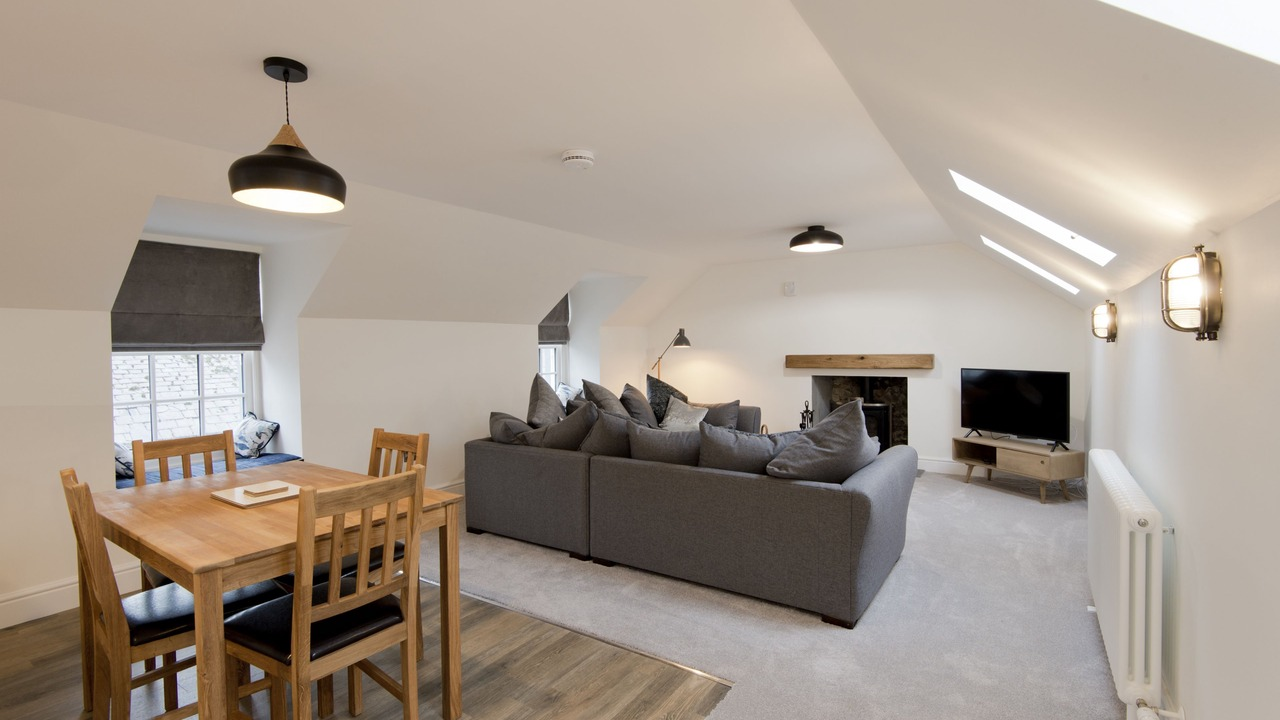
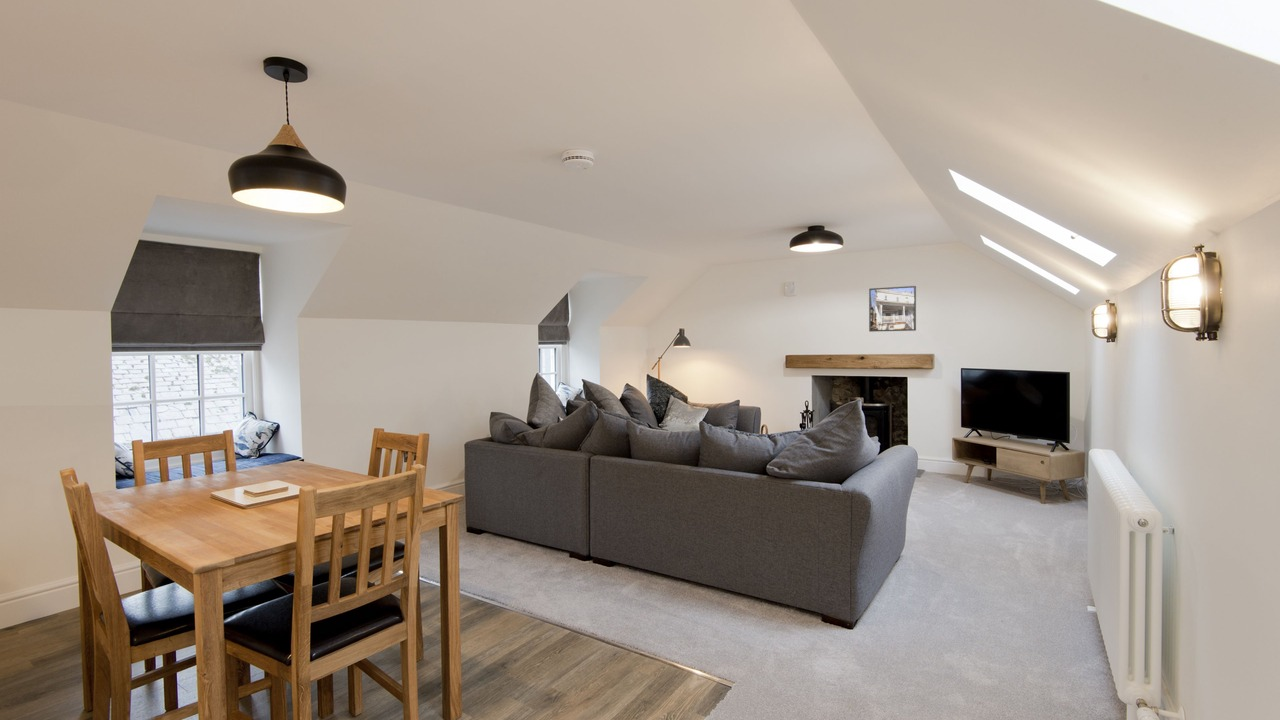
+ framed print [868,285,917,333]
